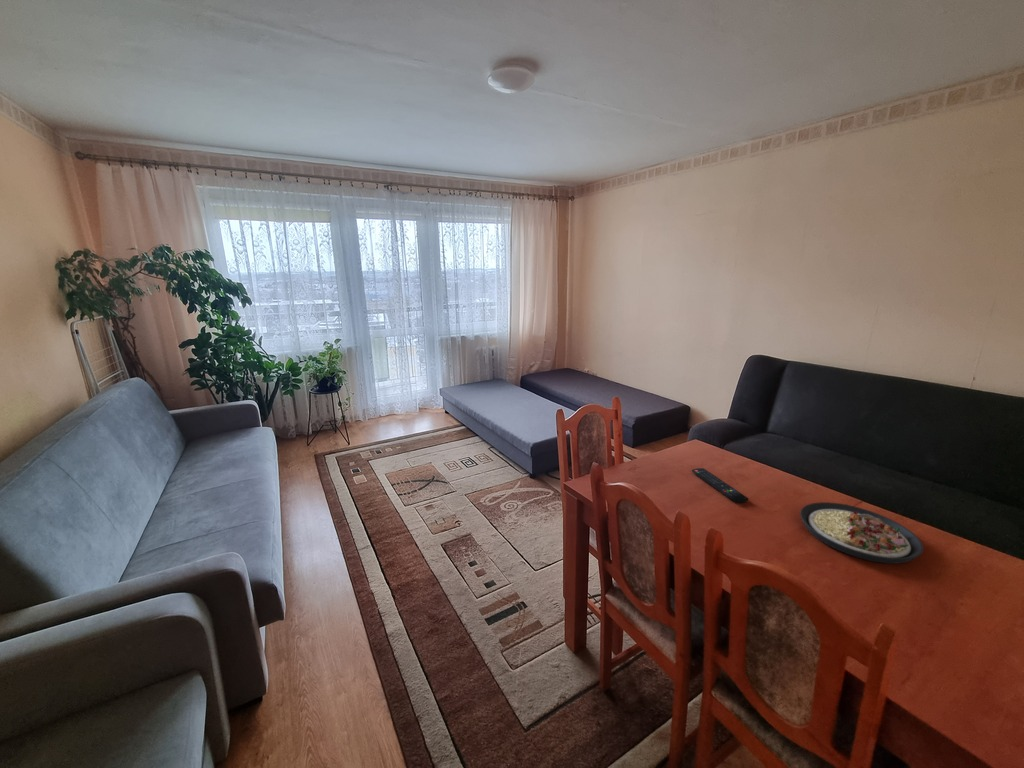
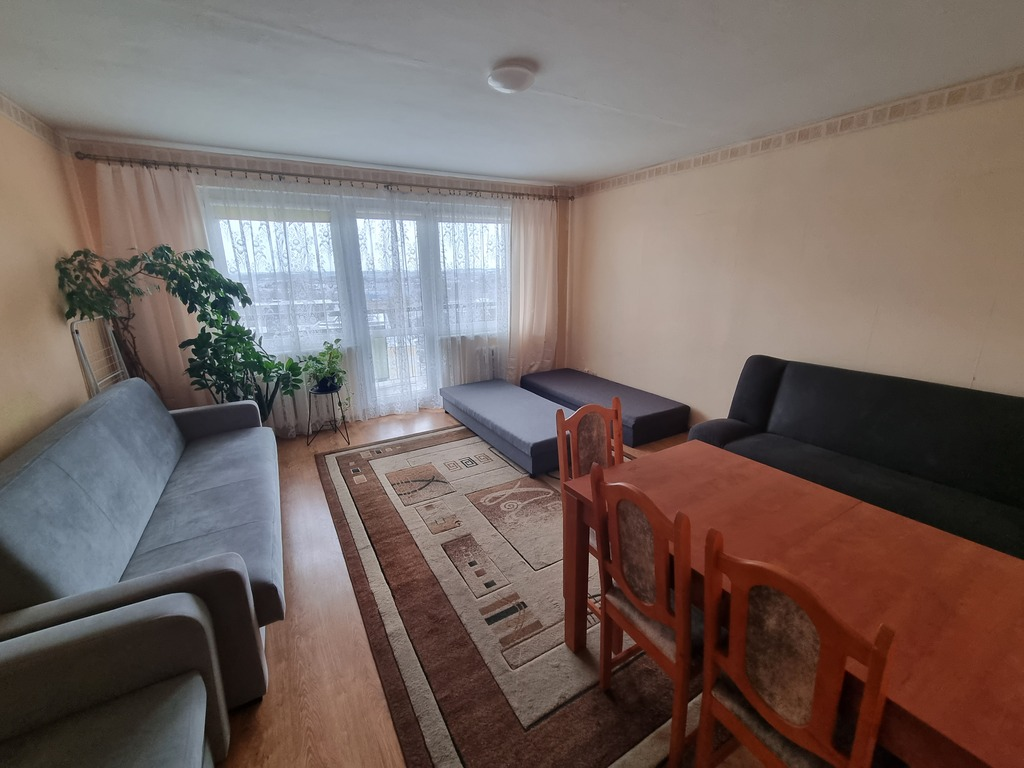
- remote control [691,467,749,504]
- plate [799,501,925,565]
